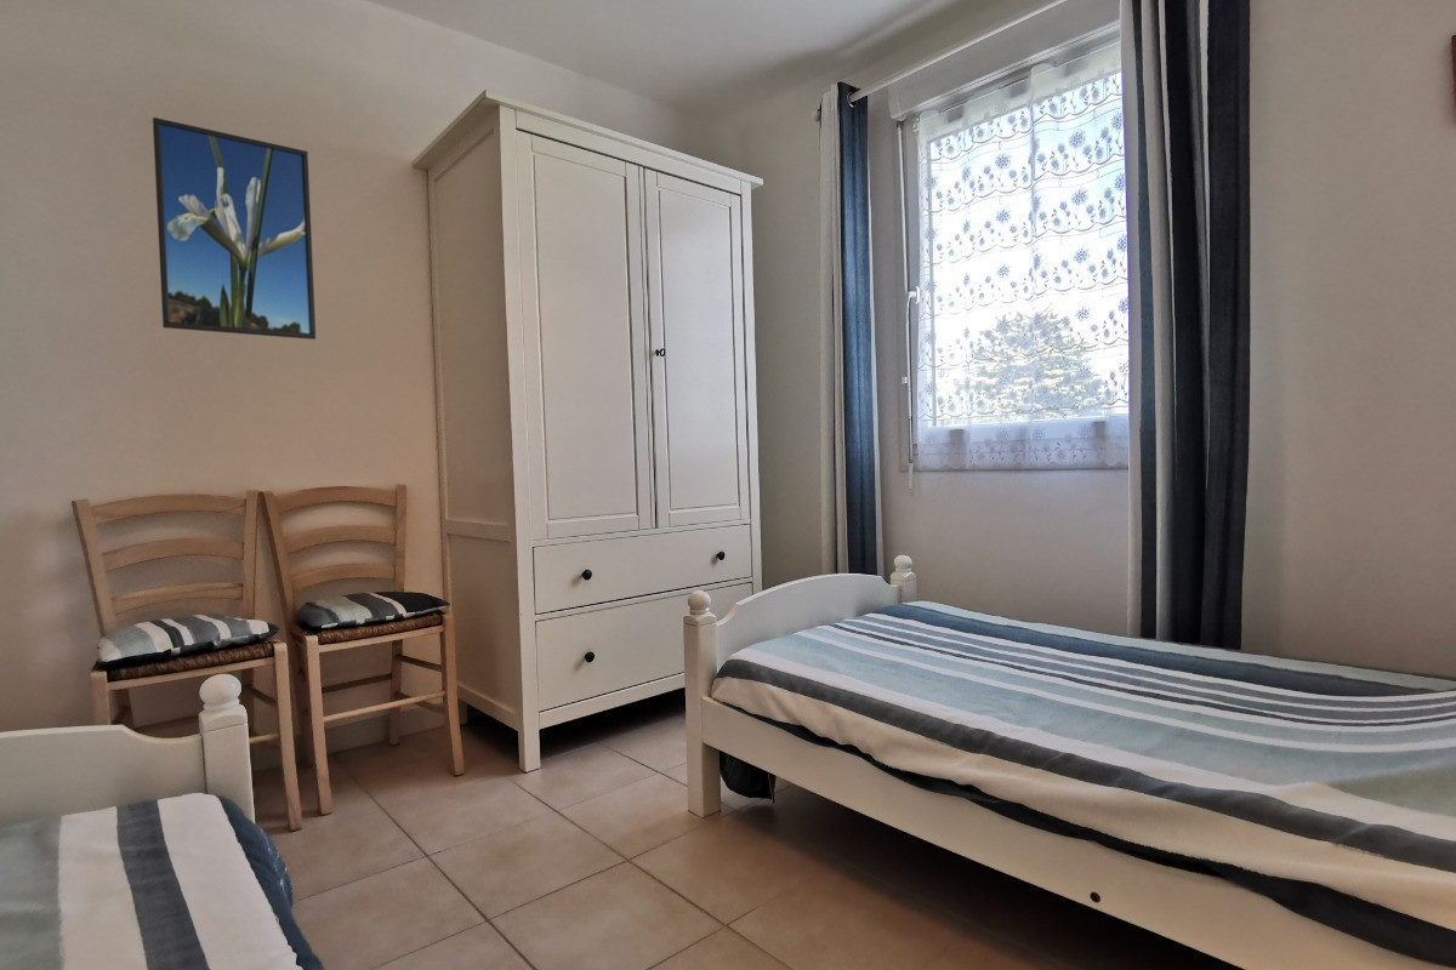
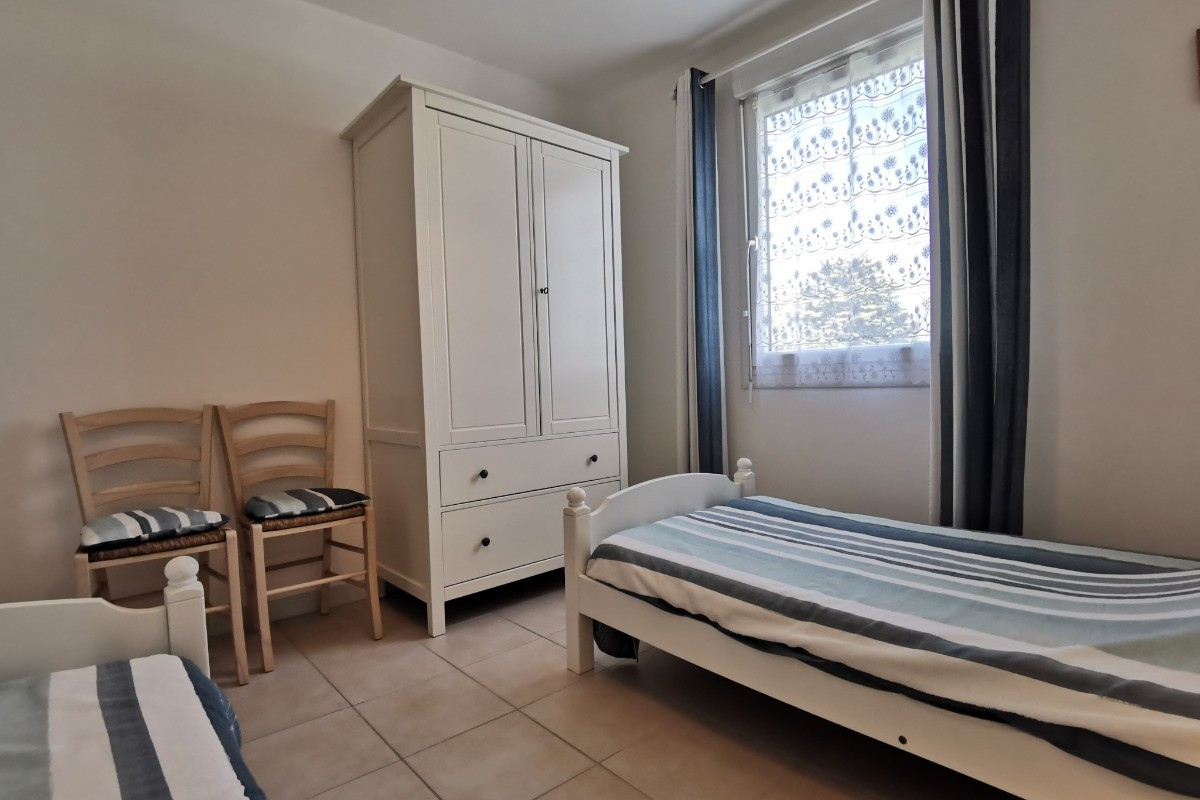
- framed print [152,116,317,341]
